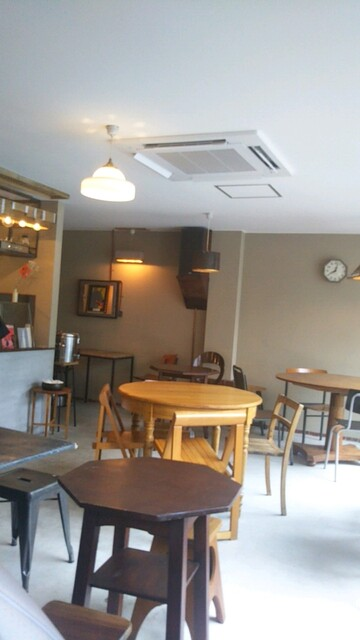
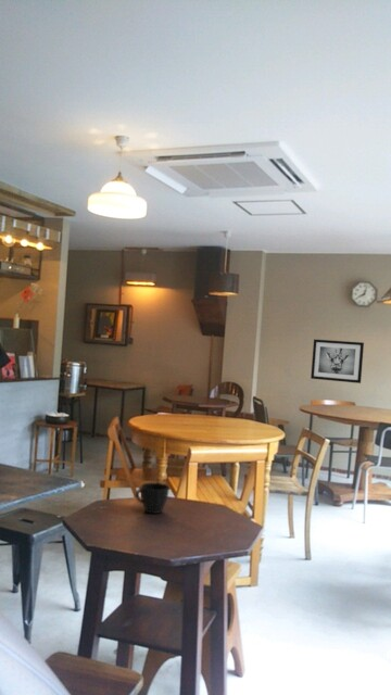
+ cup [135,482,171,515]
+ wall art [310,339,365,384]
